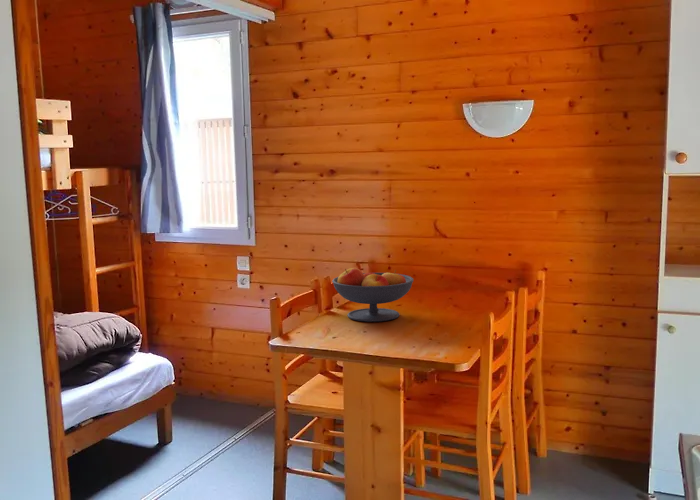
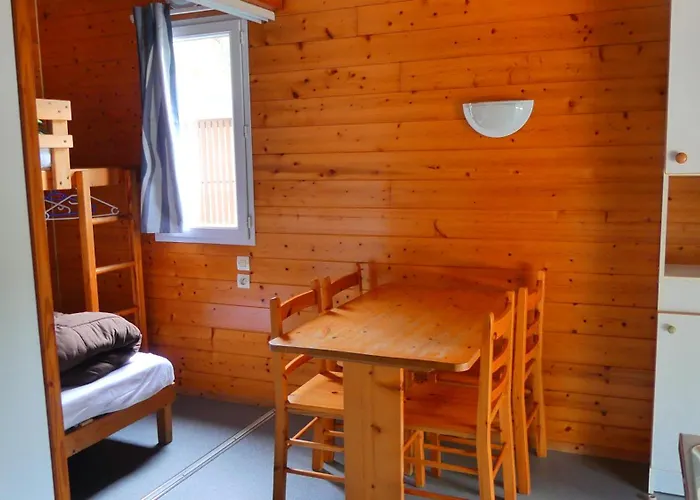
- fruit bowl [331,267,414,323]
